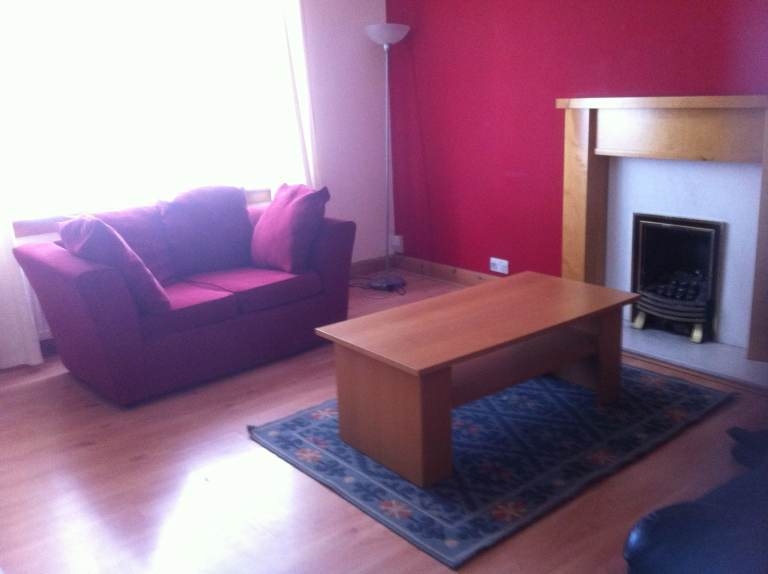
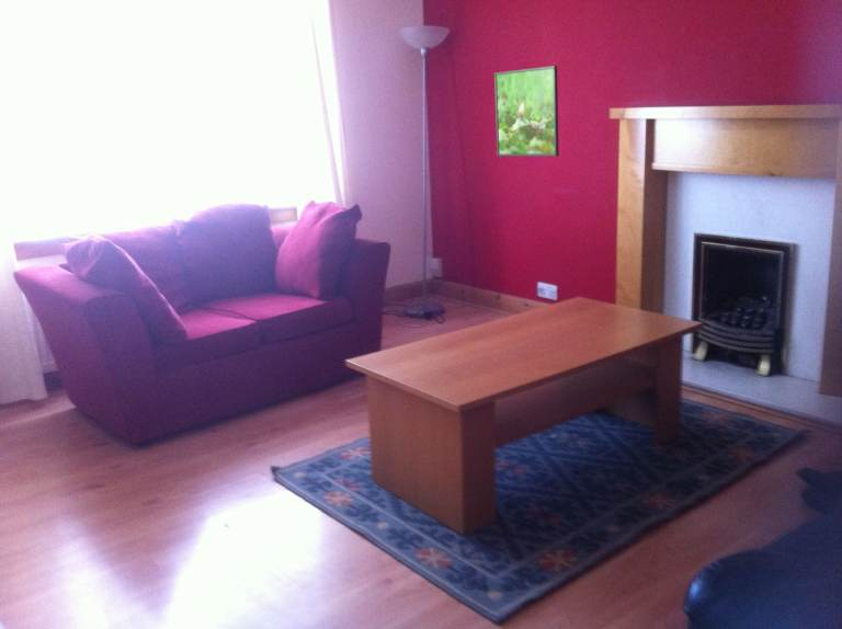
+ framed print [493,65,560,158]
